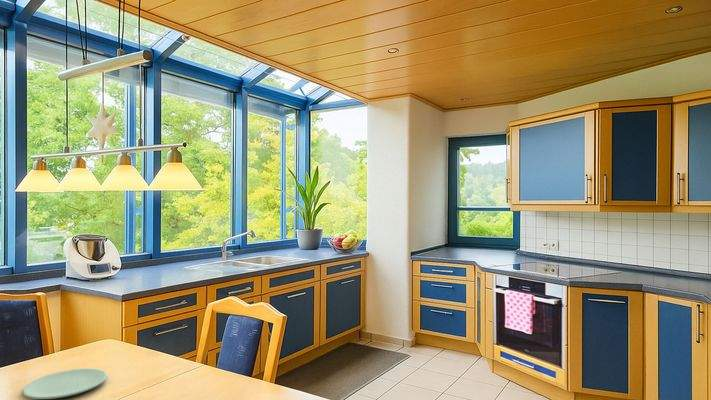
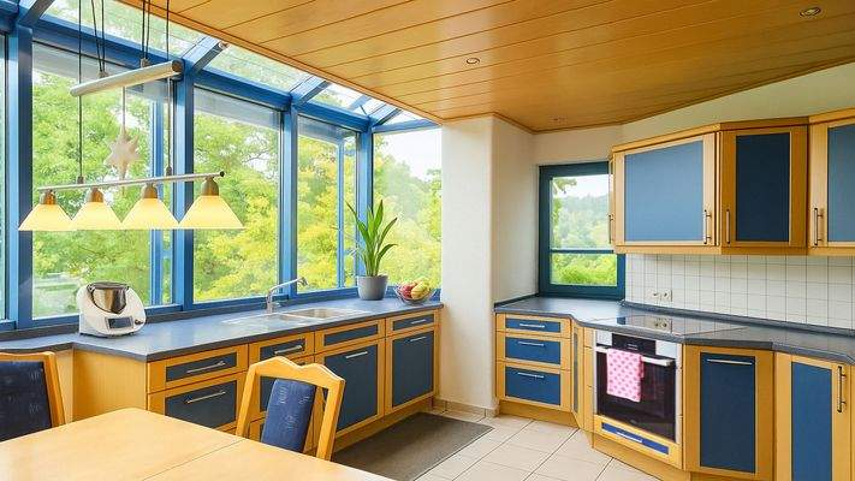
- paper plate [22,368,108,400]
